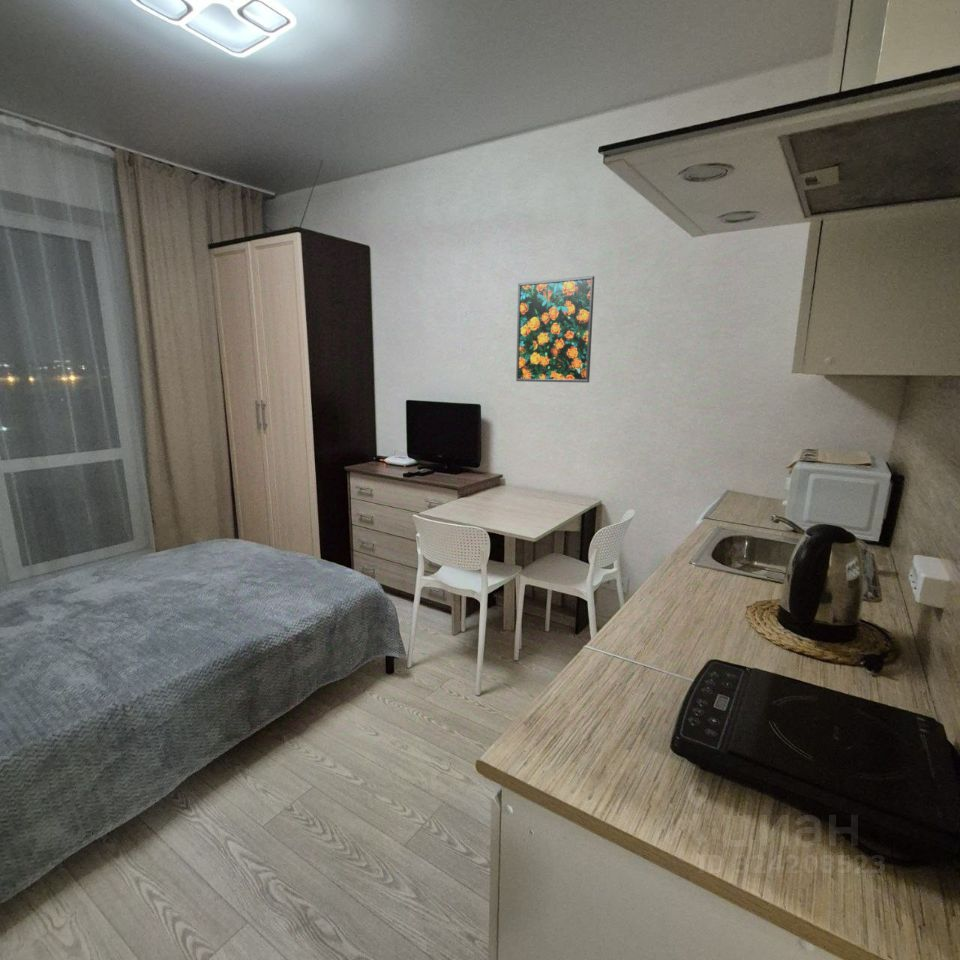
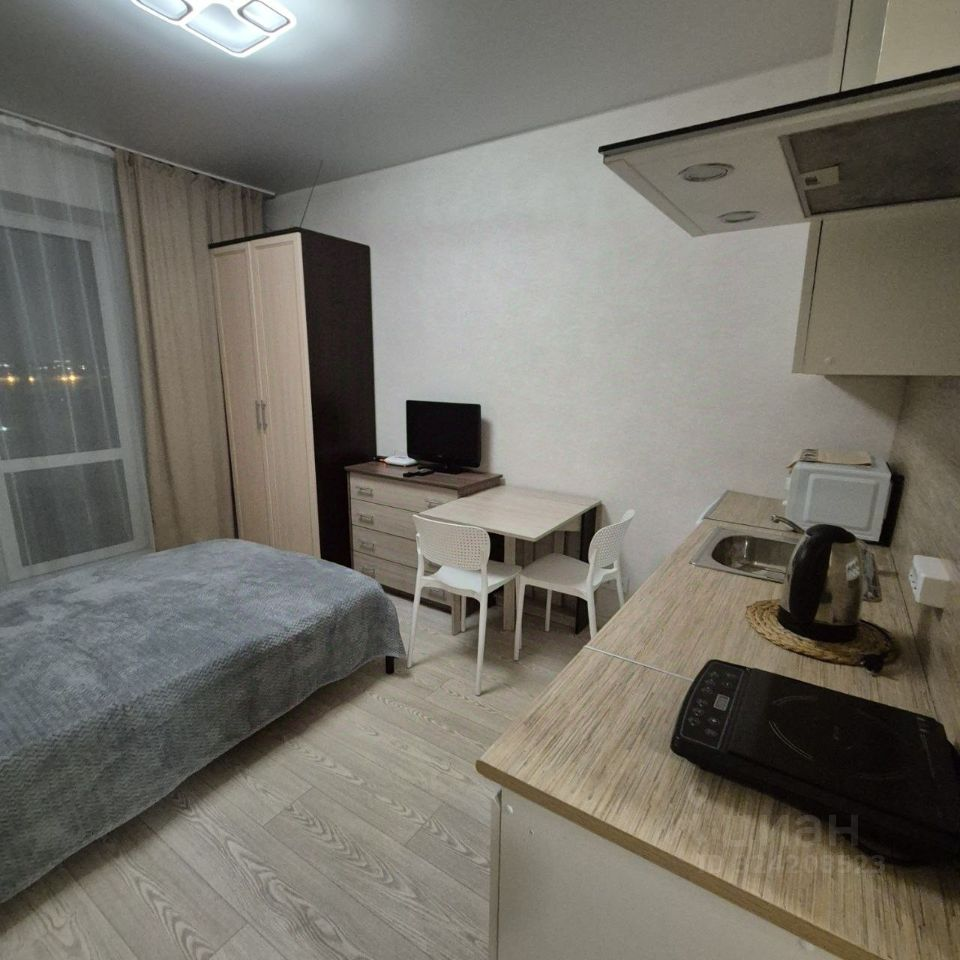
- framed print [515,275,595,384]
